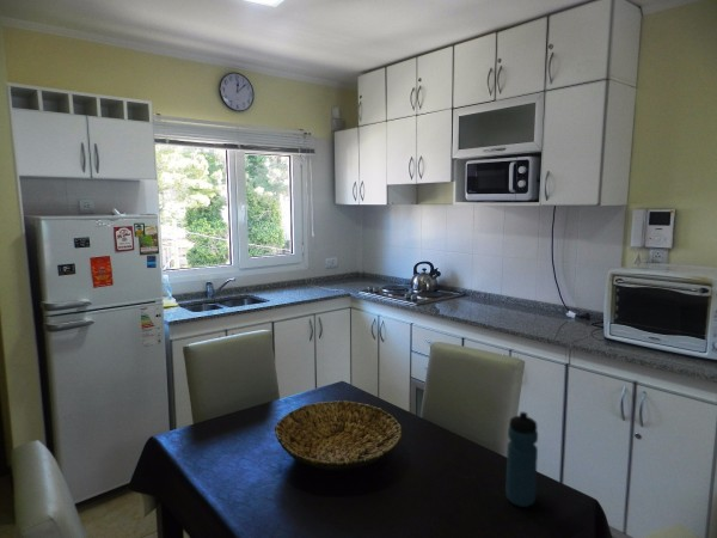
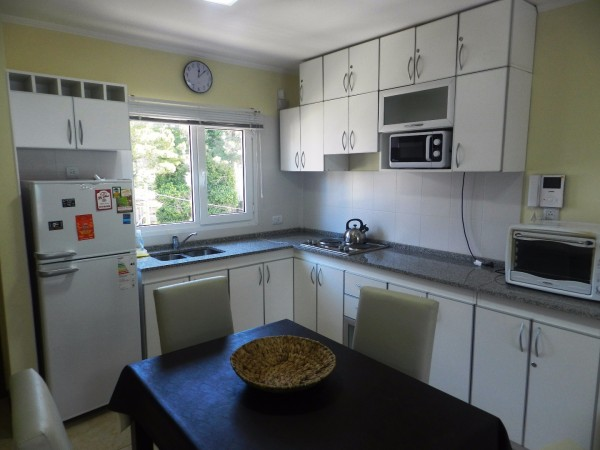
- water bottle [504,411,539,508]
